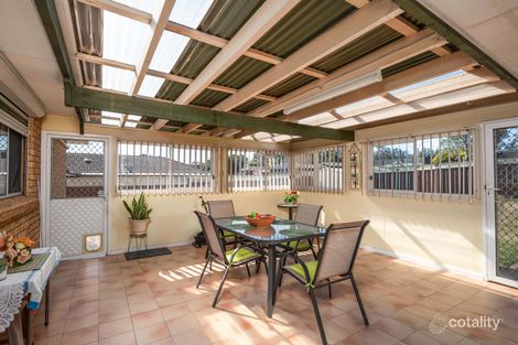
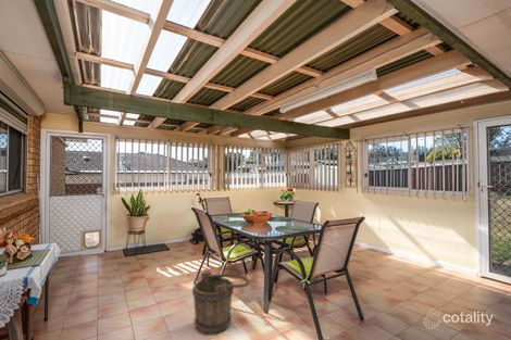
+ bucket [191,270,251,337]
